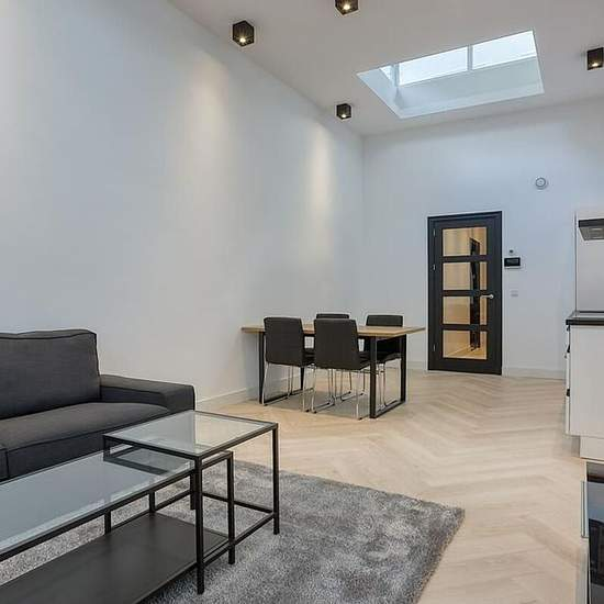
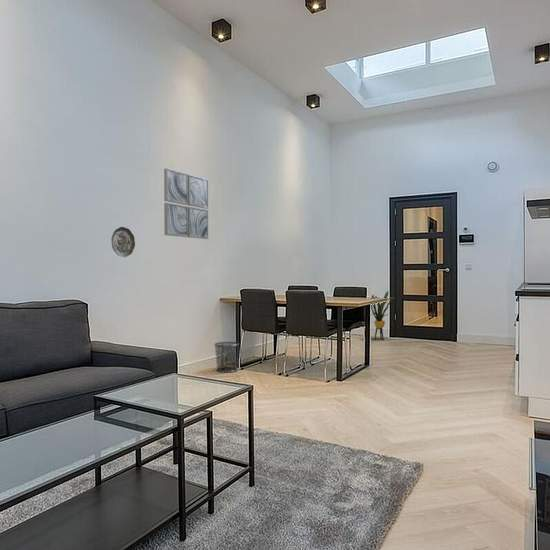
+ decorative plate [111,226,136,258]
+ house plant [370,290,395,341]
+ wall art [163,168,209,240]
+ waste bin [213,341,240,373]
